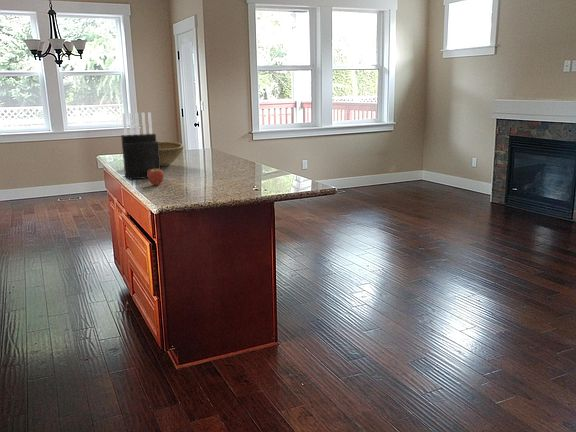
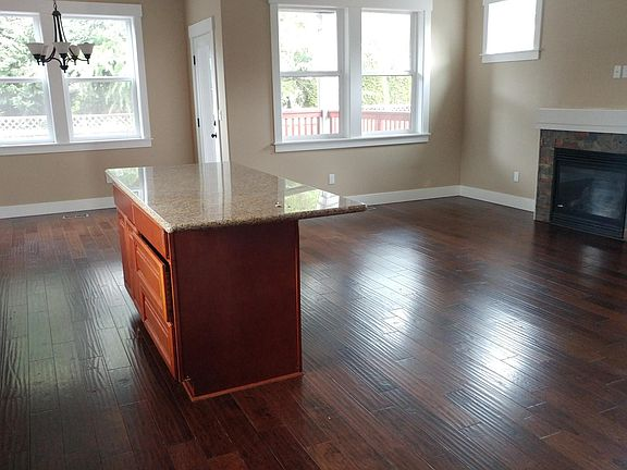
- bowl [158,141,185,167]
- fruit [147,168,165,186]
- knife block [120,111,162,181]
